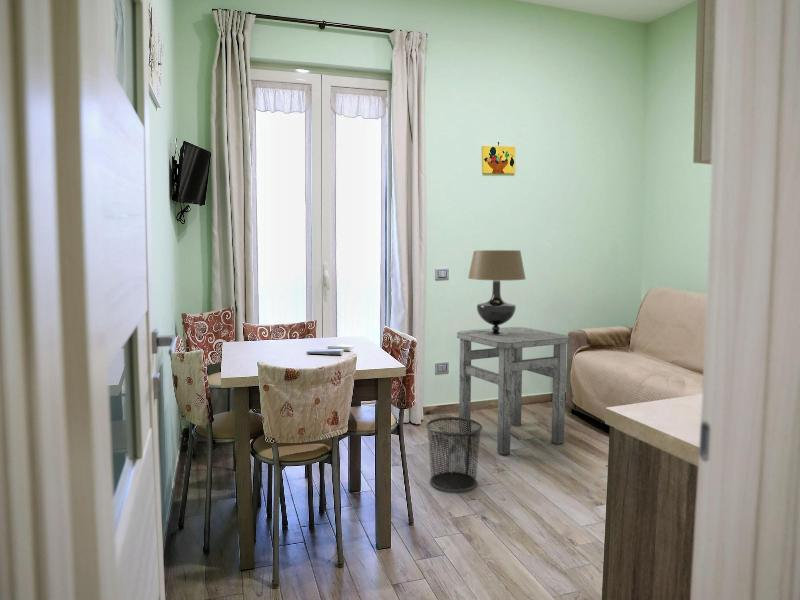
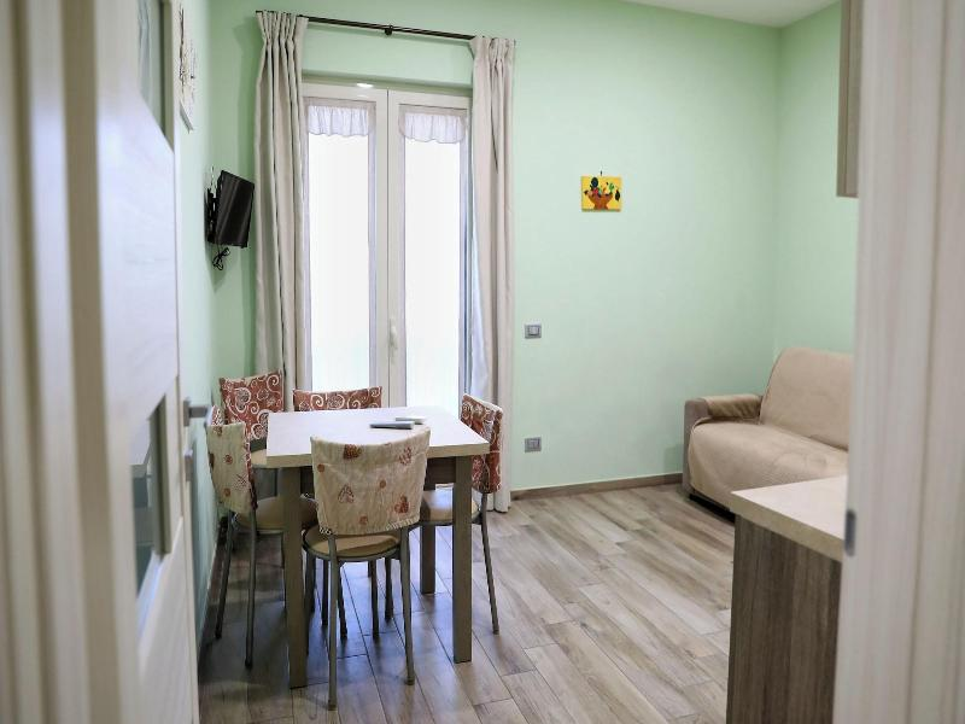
- waste bin [425,416,483,493]
- side table [456,326,570,456]
- table lamp [467,249,527,335]
